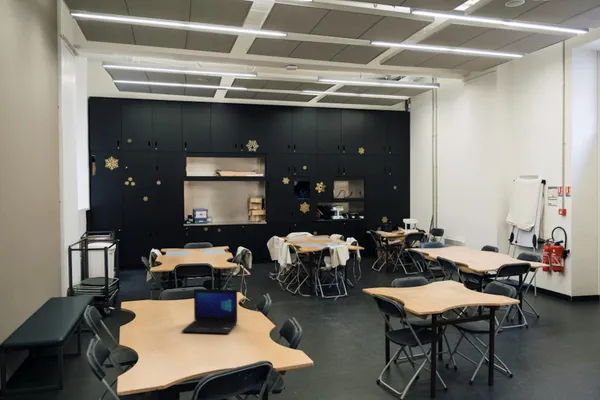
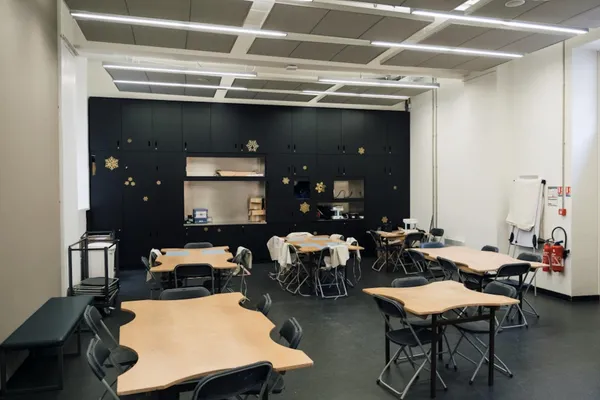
- laptop [181,288,238,335]
